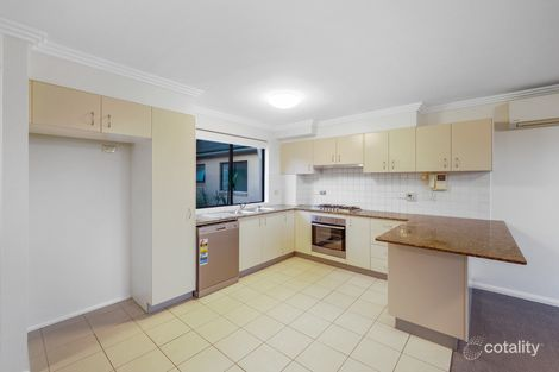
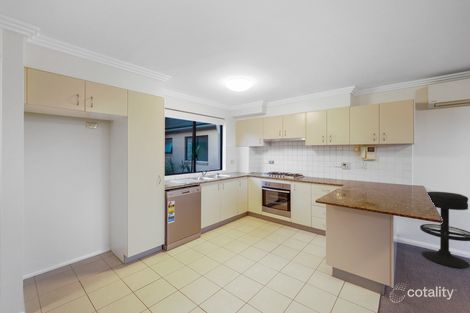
+ bar stool [419,191,470,269]
